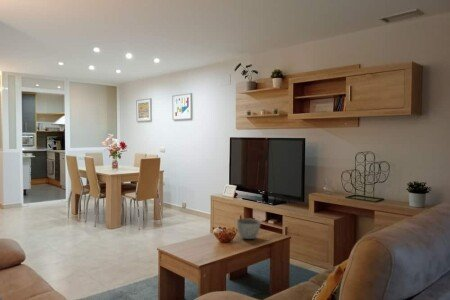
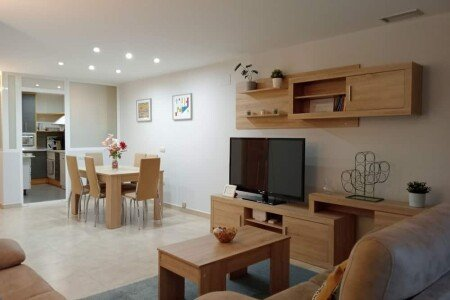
- bowl [236,217,262,240]
